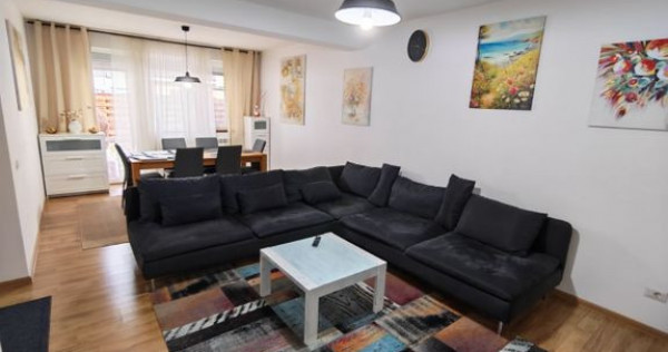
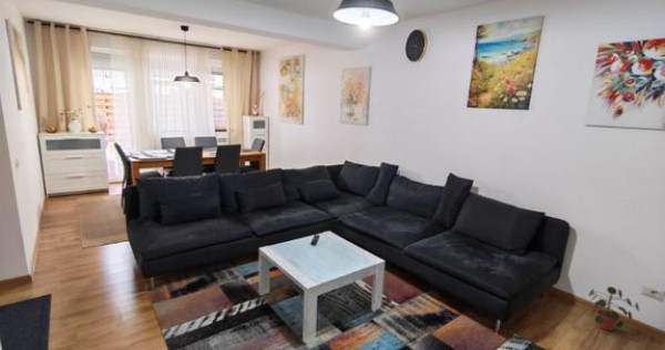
+ potted plant [587,286,640,331]
